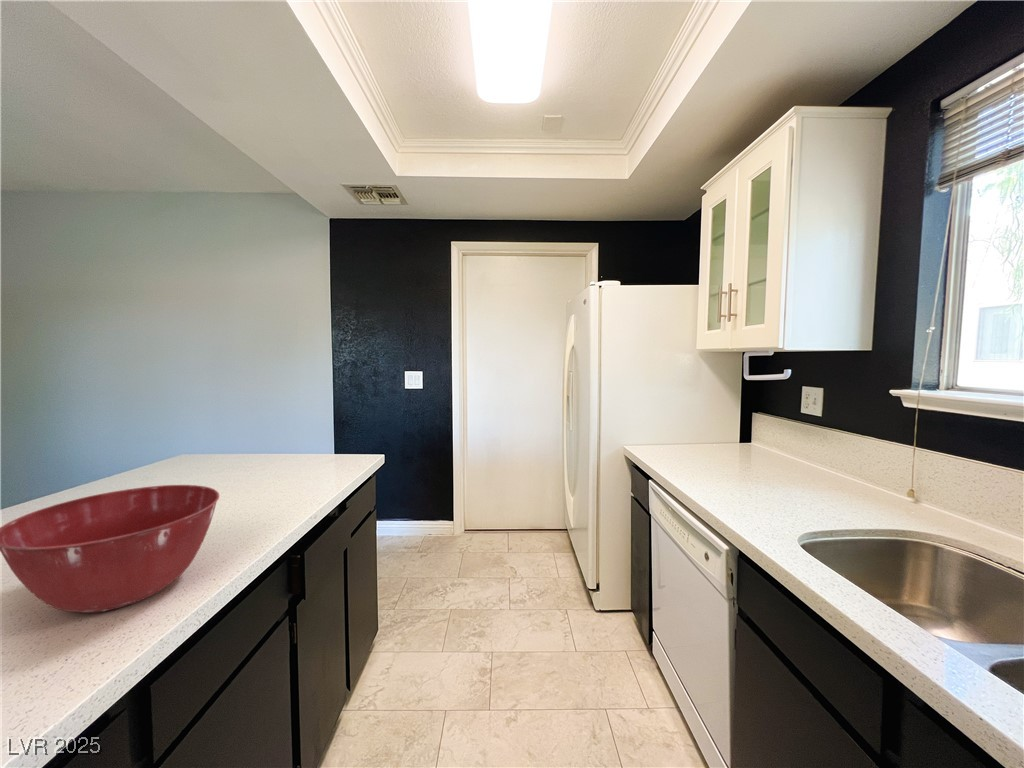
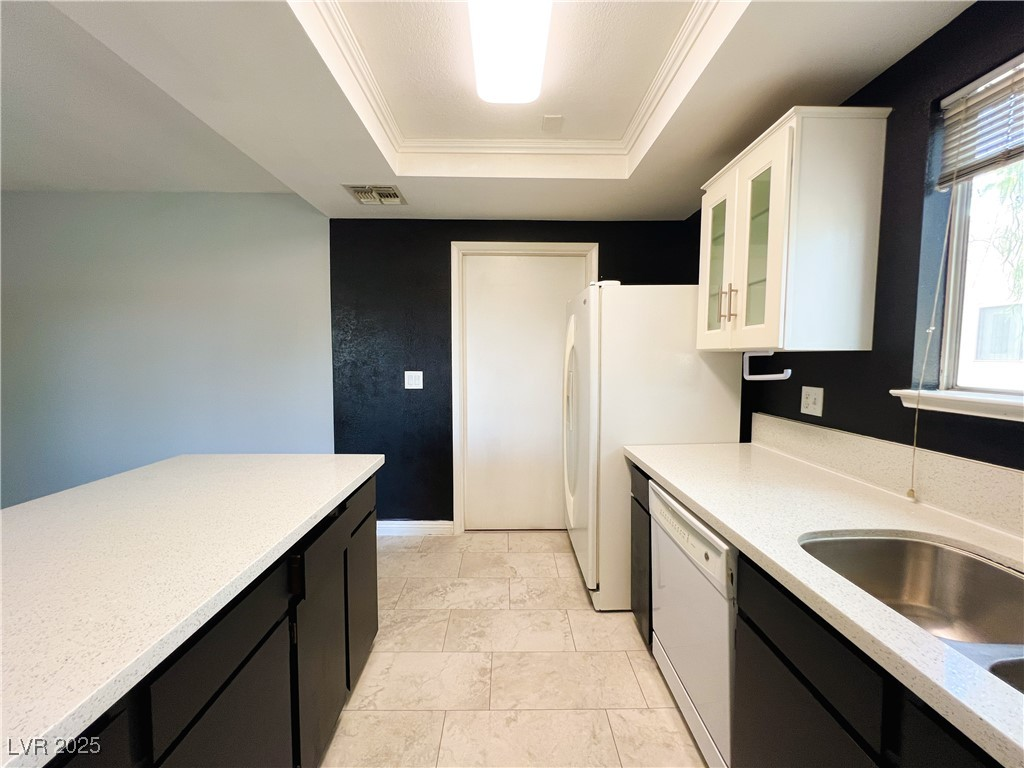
- mixing bowl [0,484,220,614]
